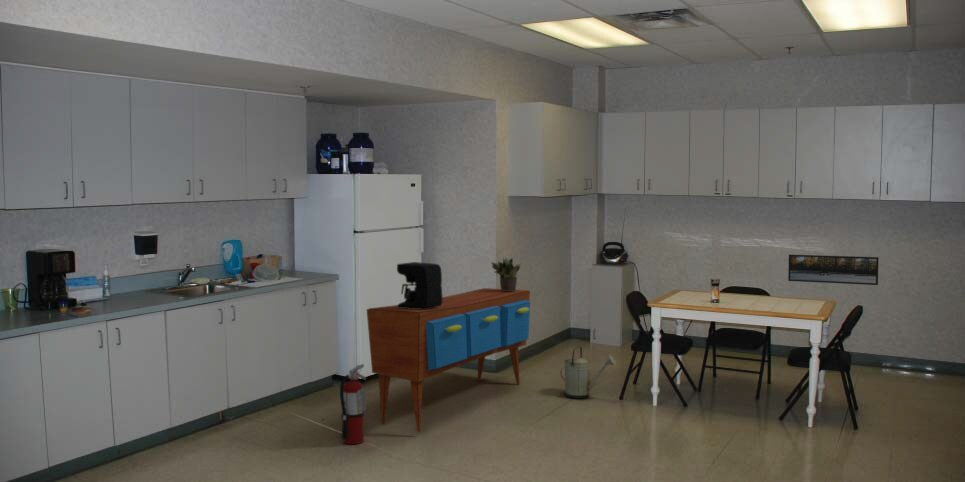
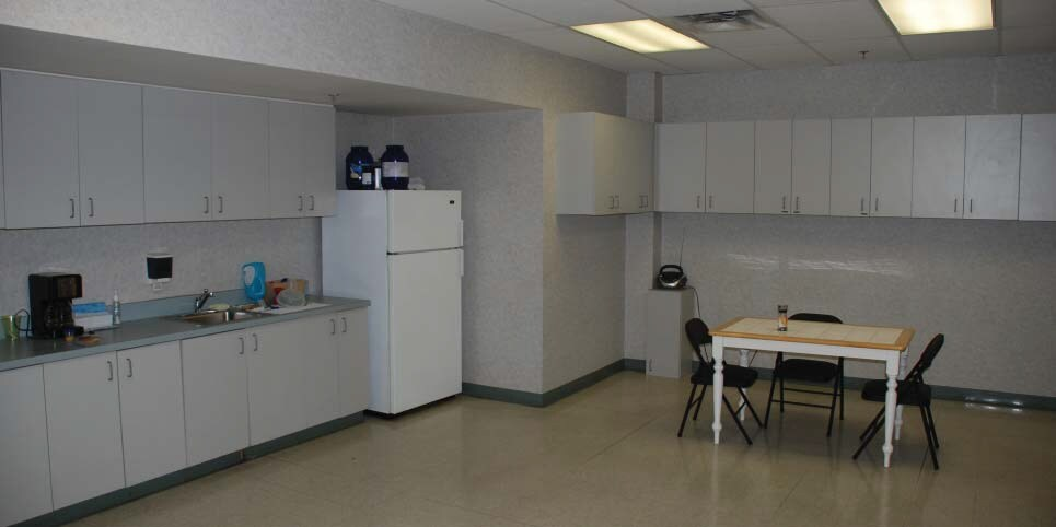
- watering can [560,346,617,400]
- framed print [787,254,880,286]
- coffee maker [396,261,444,310]
- potted plant [490,254,523,291]
- sideboard [366,287,531,433]
- fire extinguisher [339,363,367,445]
